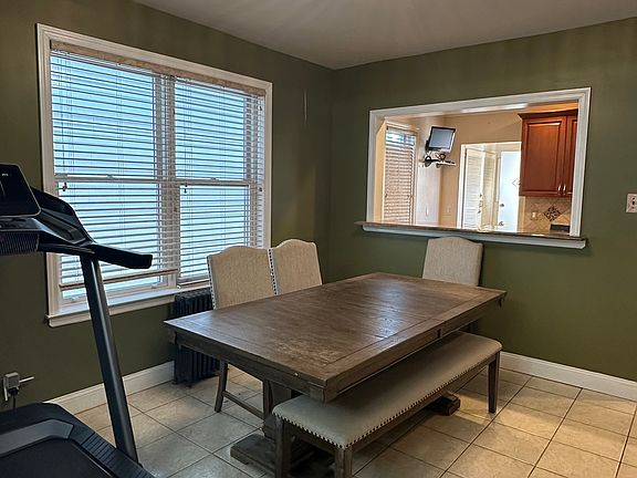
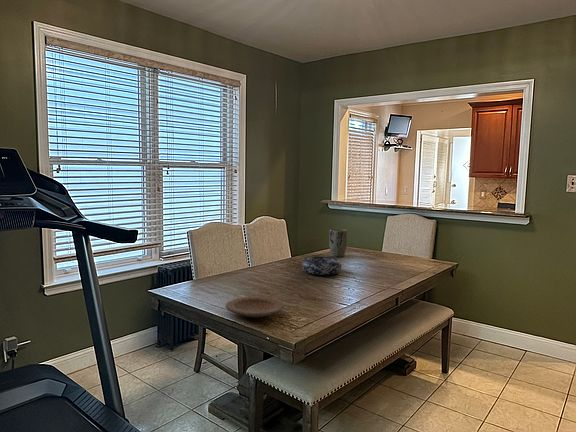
+ plant pot [328,228,348,258]
+ decorative bowl [301,256,342,276]
+ plate [225,296,284,319]
